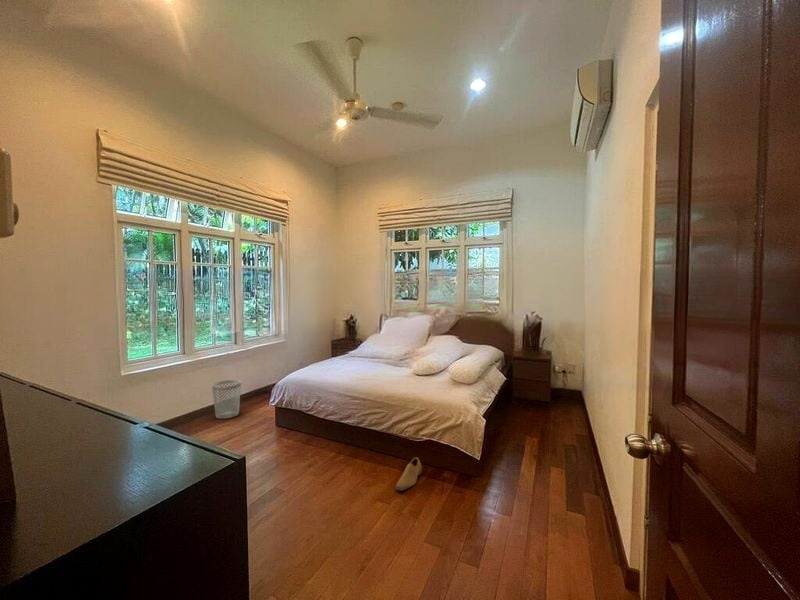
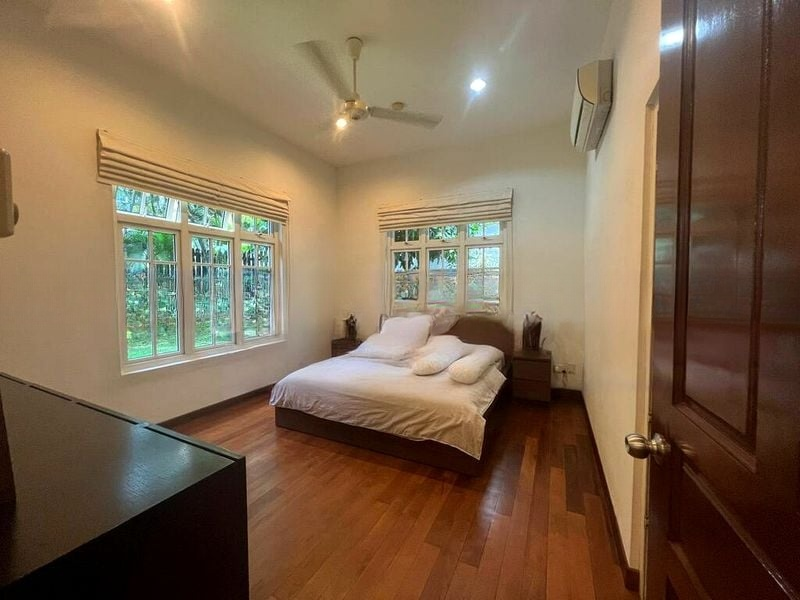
- wastebasket [211,379,242,420]
- shoe [394,456,423,492]
